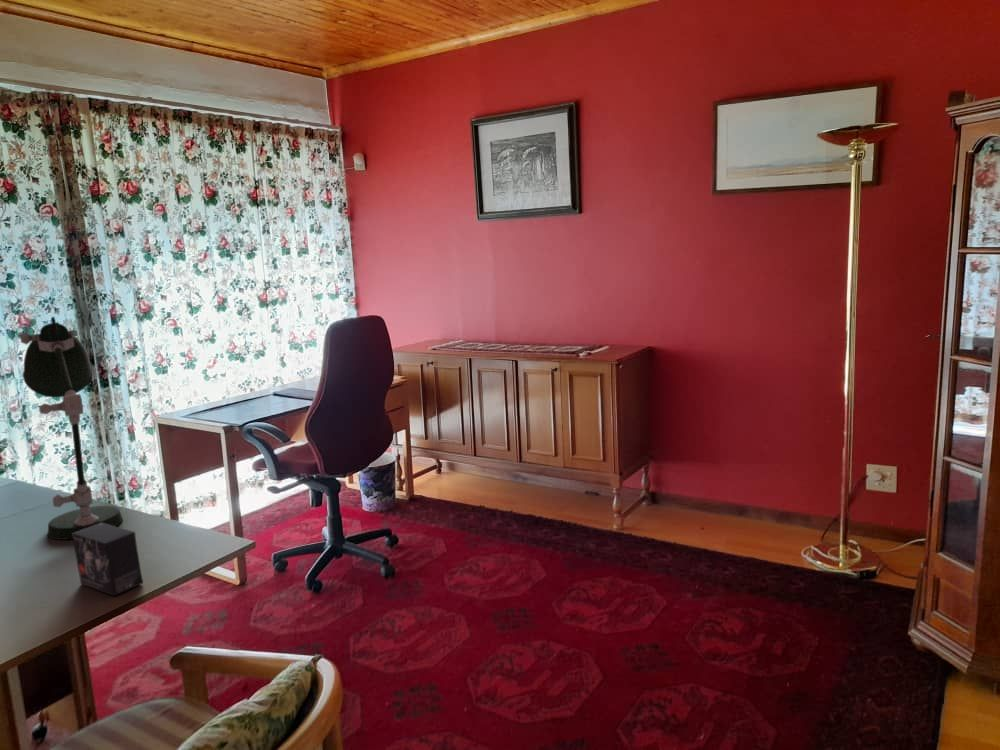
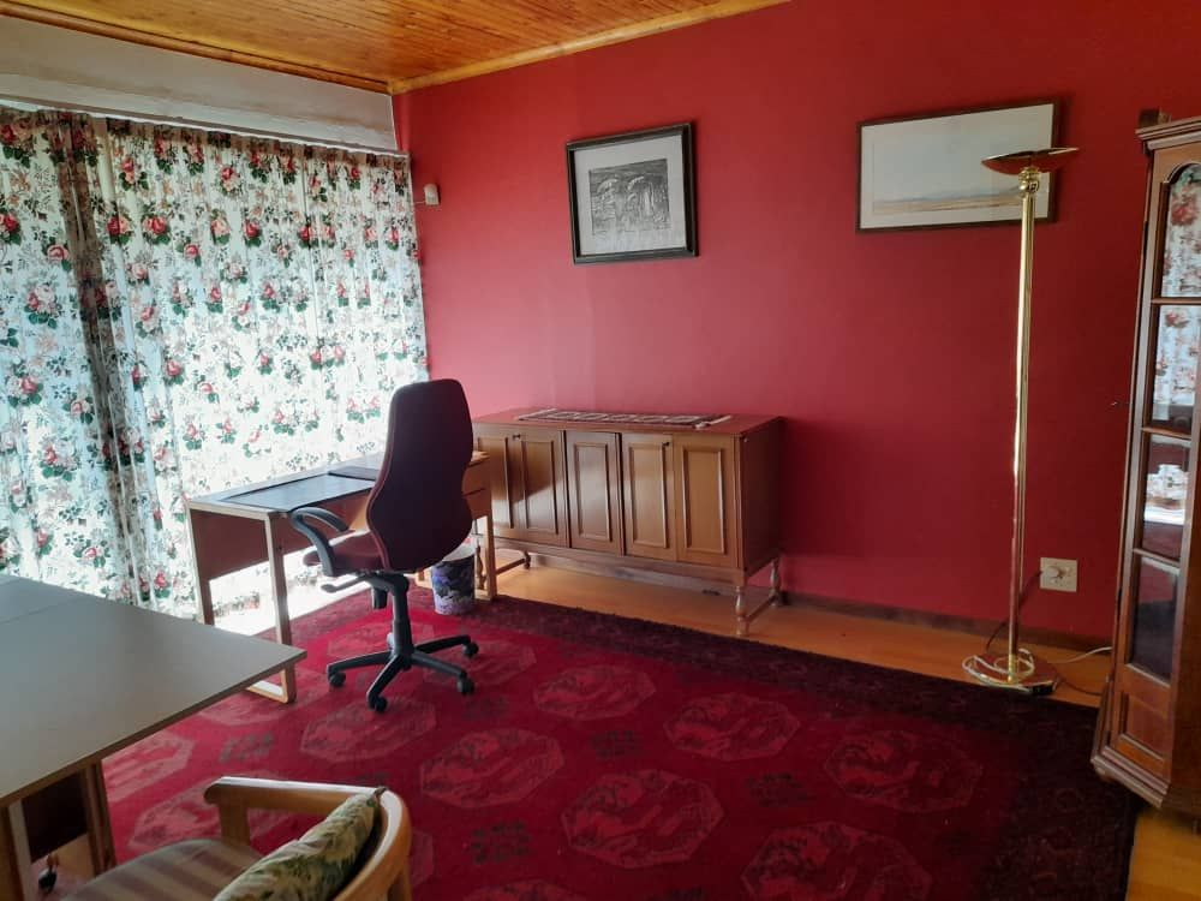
- desk lamp [19,316,124,541]
- small box [72,523,144,597]
